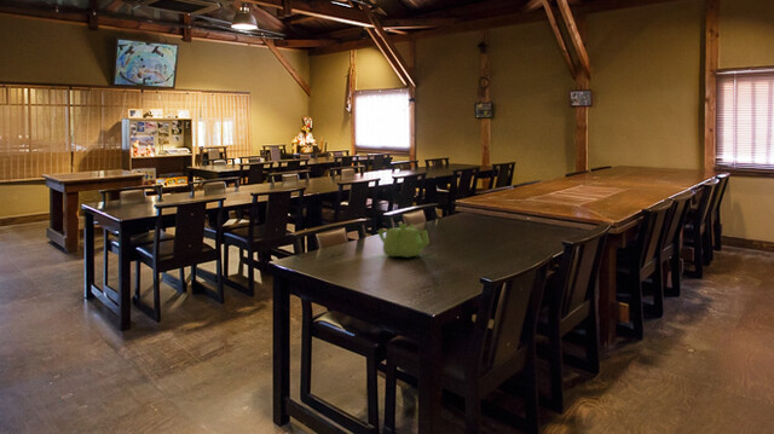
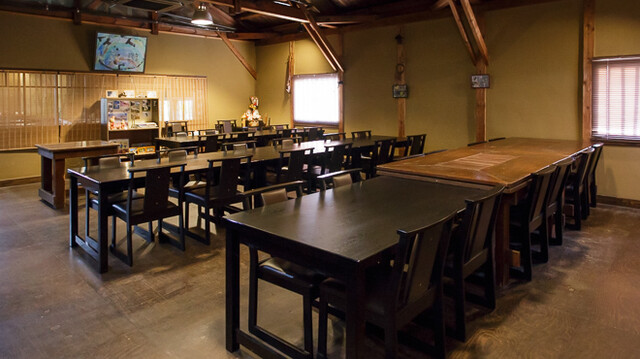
- teapot [377,222,431,259]
